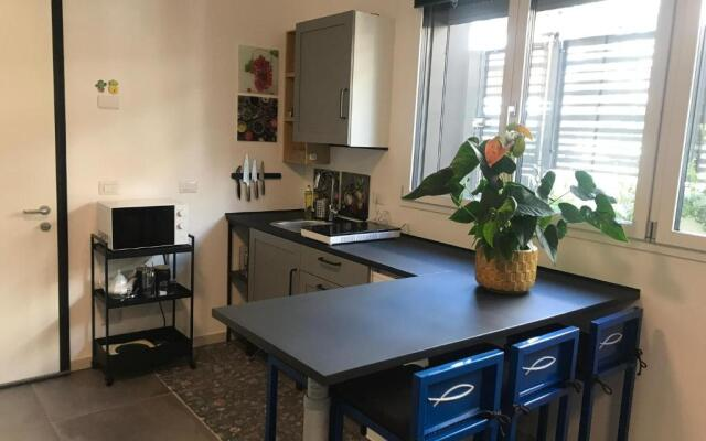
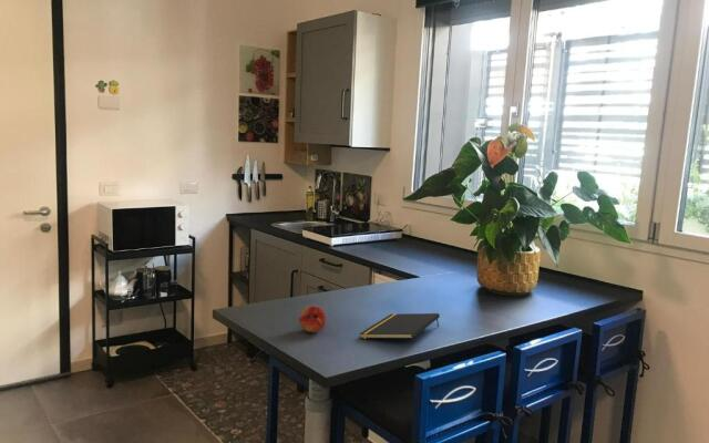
+ fruit [298,305,327,333]
+ notepad [359,312,441,340]
